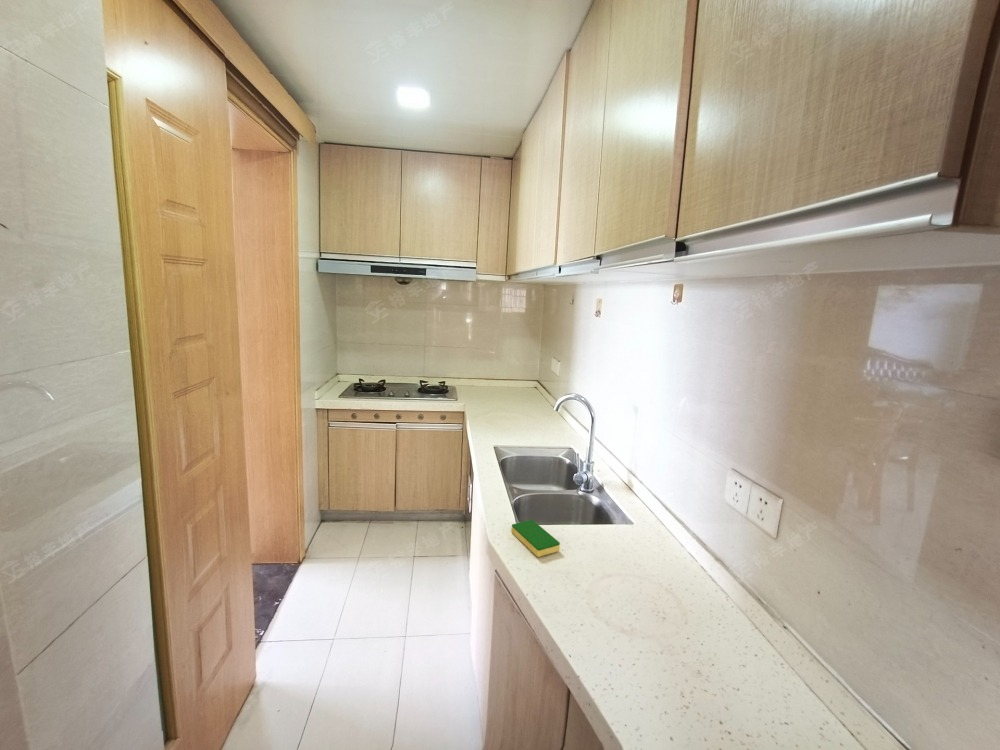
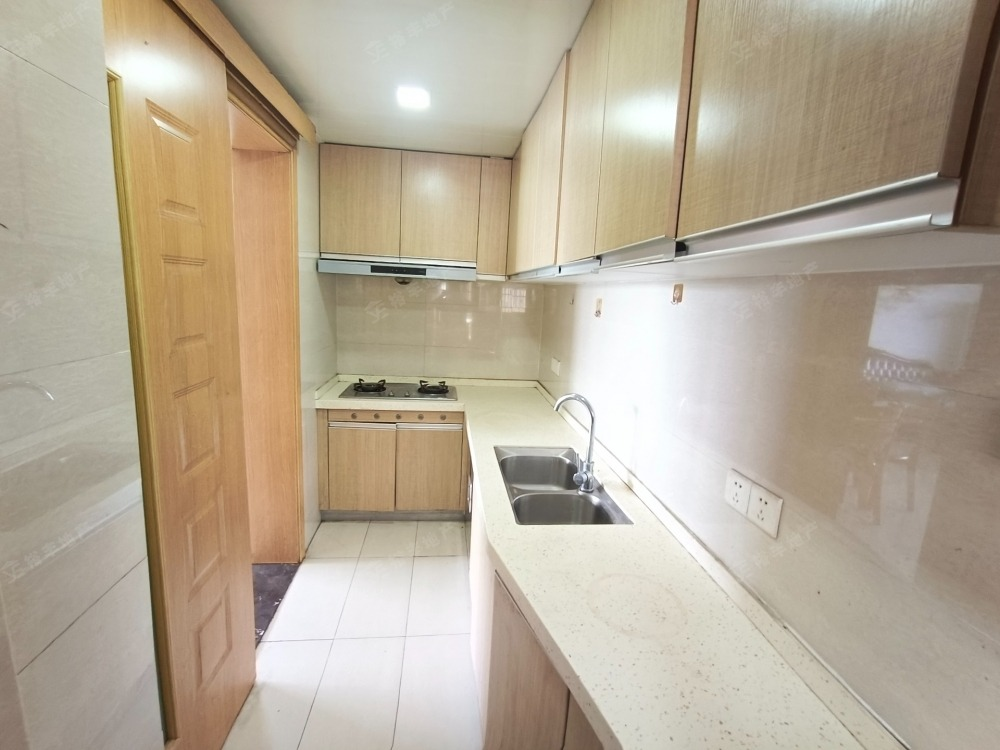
- dish sponge [511,519,561,558]
